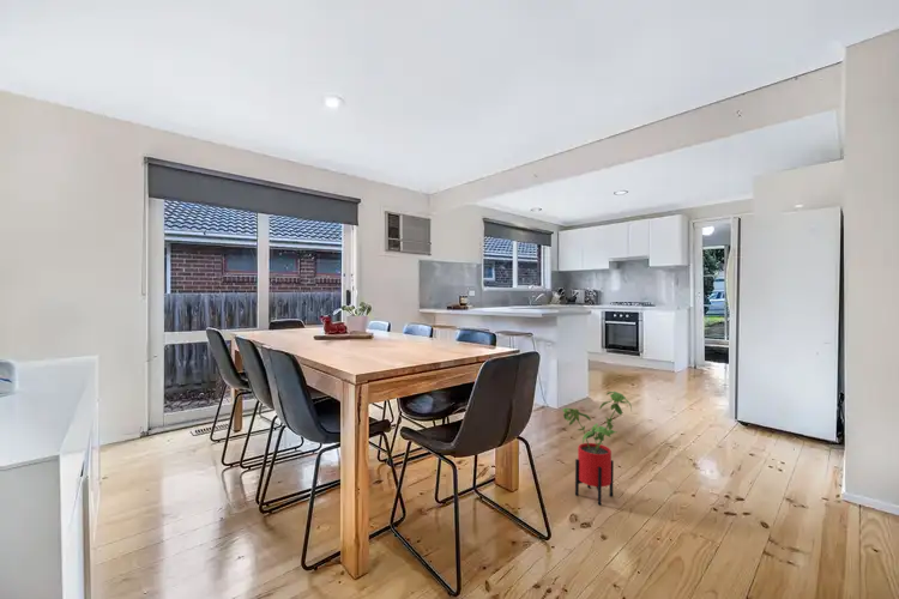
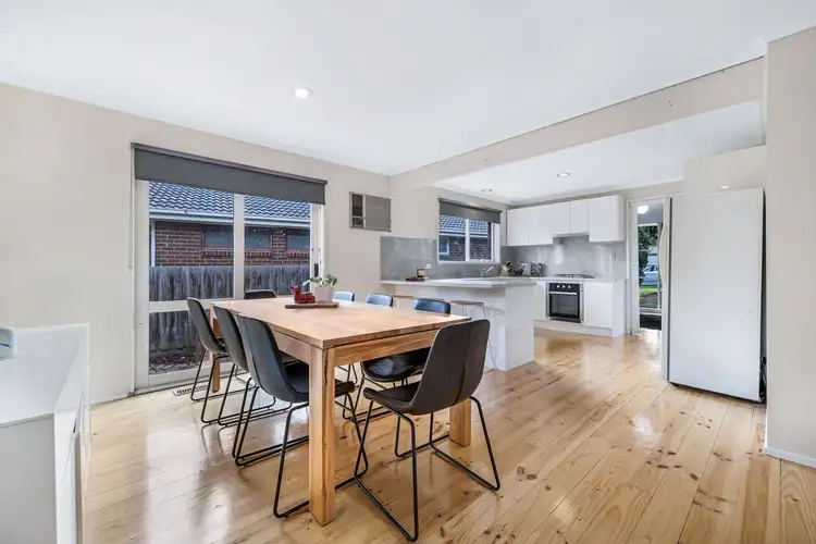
- house plant [561,391,633,506]
